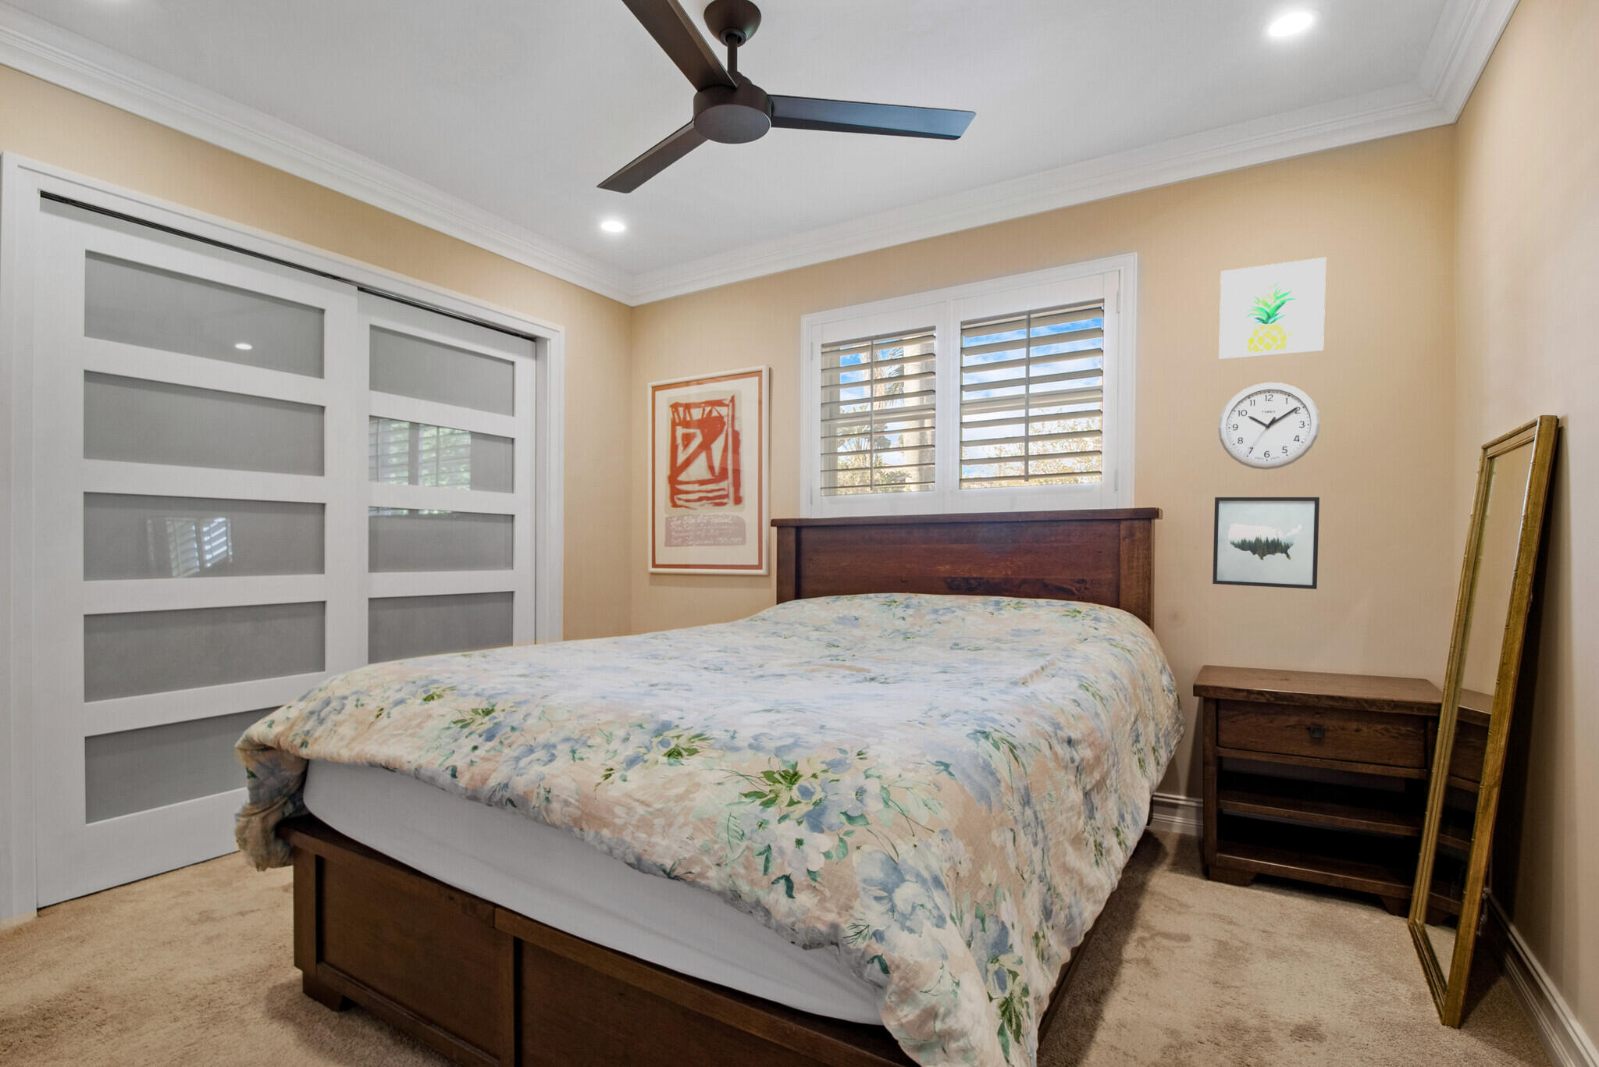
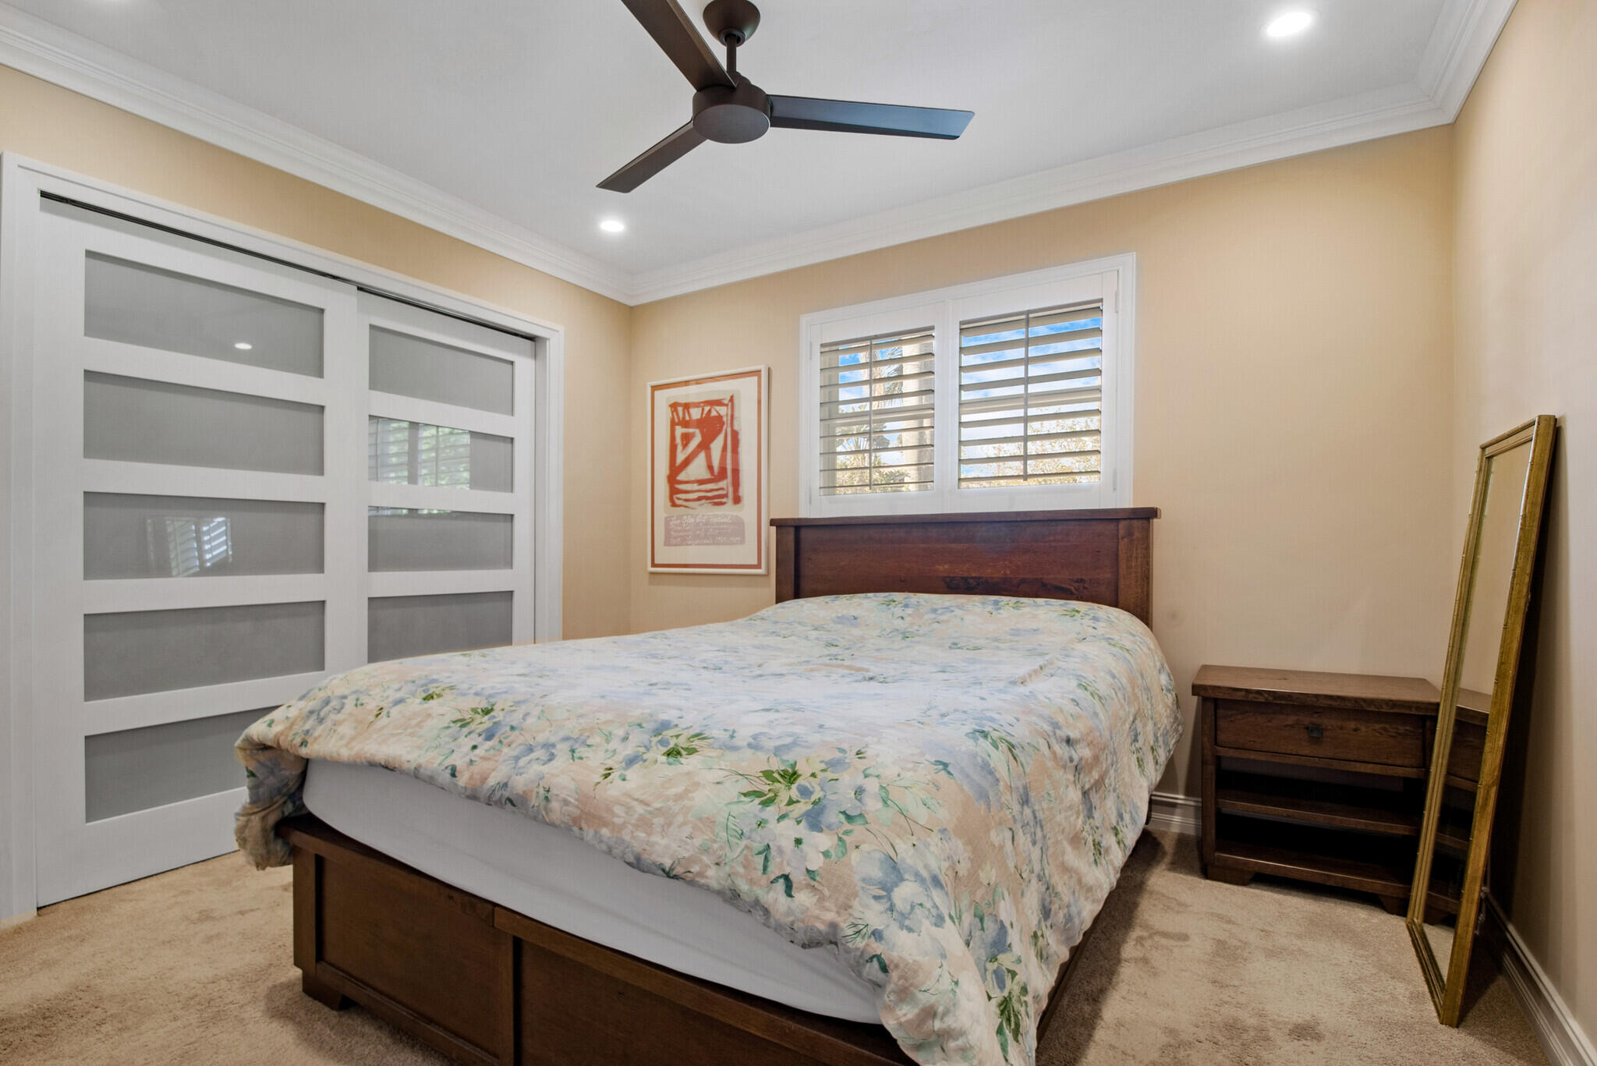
- wall clock [1217,382,1322,470]
- wall art [1218,257,1326,360]
- wall art [1212,497,1320,591]
